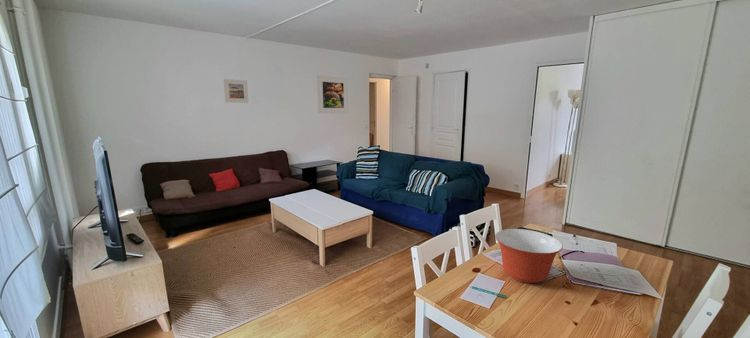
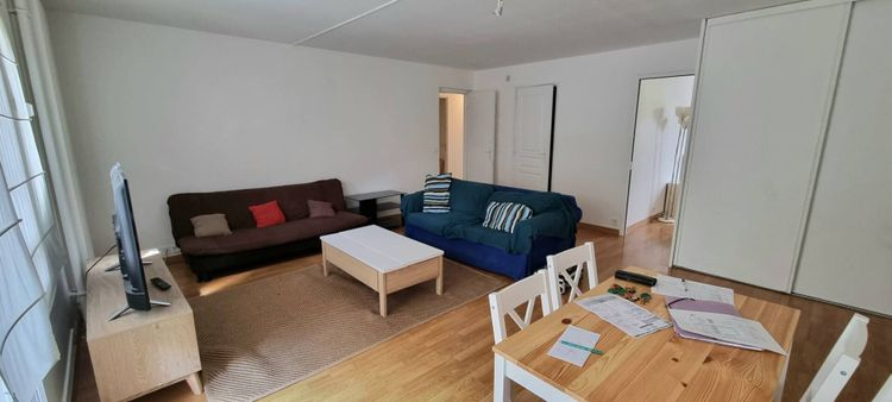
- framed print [316,75,349,114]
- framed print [223,78,250,104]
- mixing bowl [494,228,564,284]
